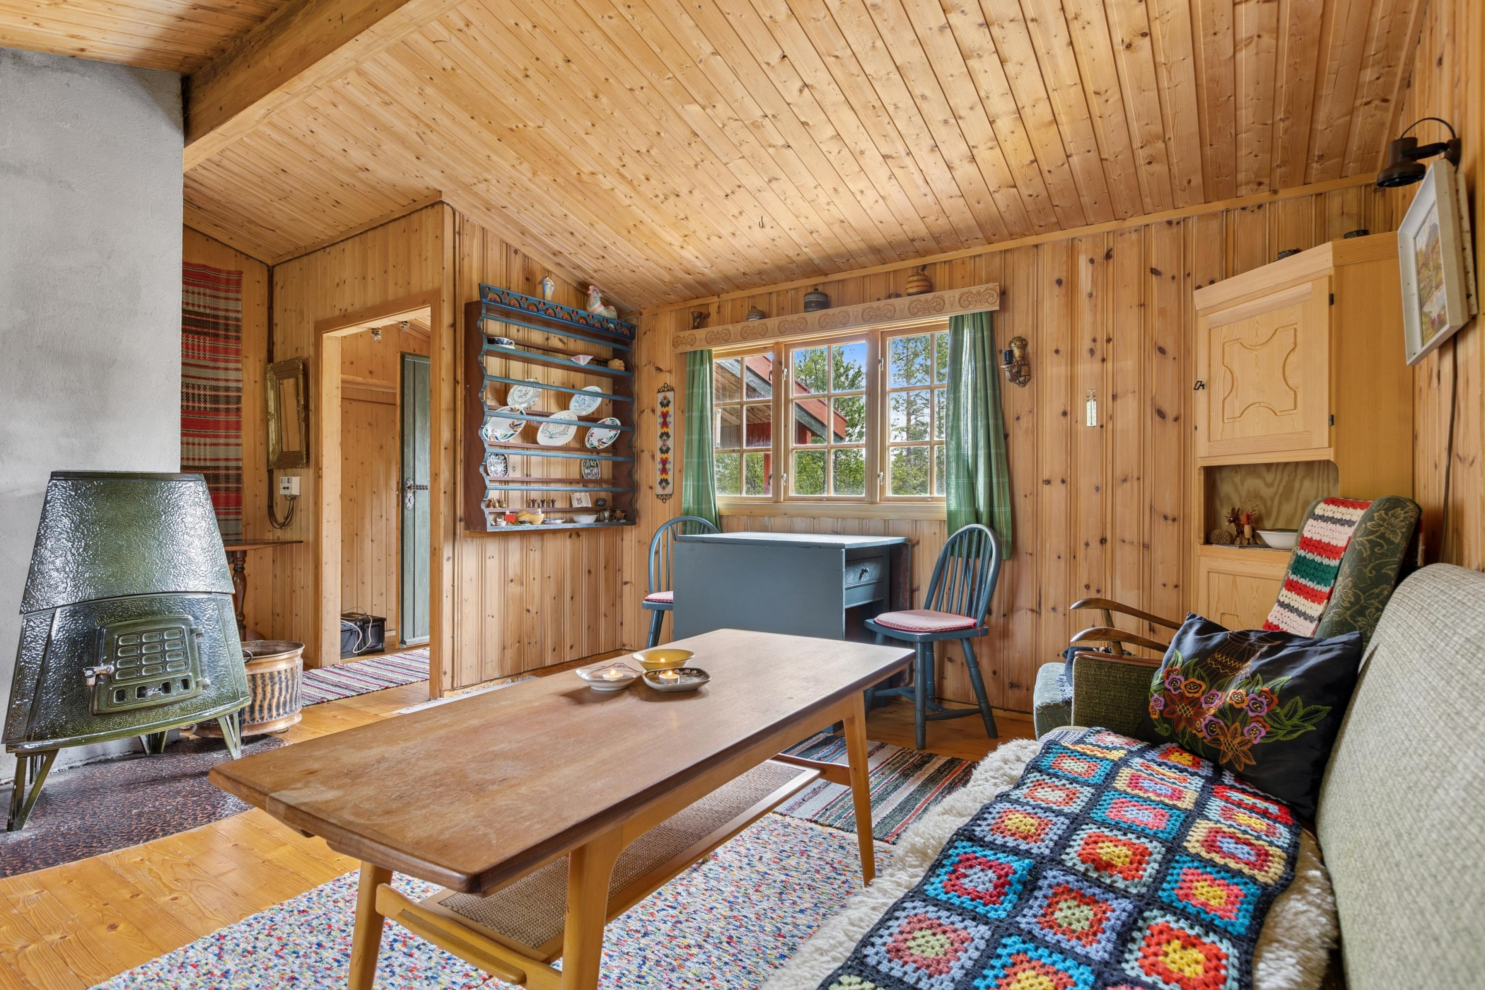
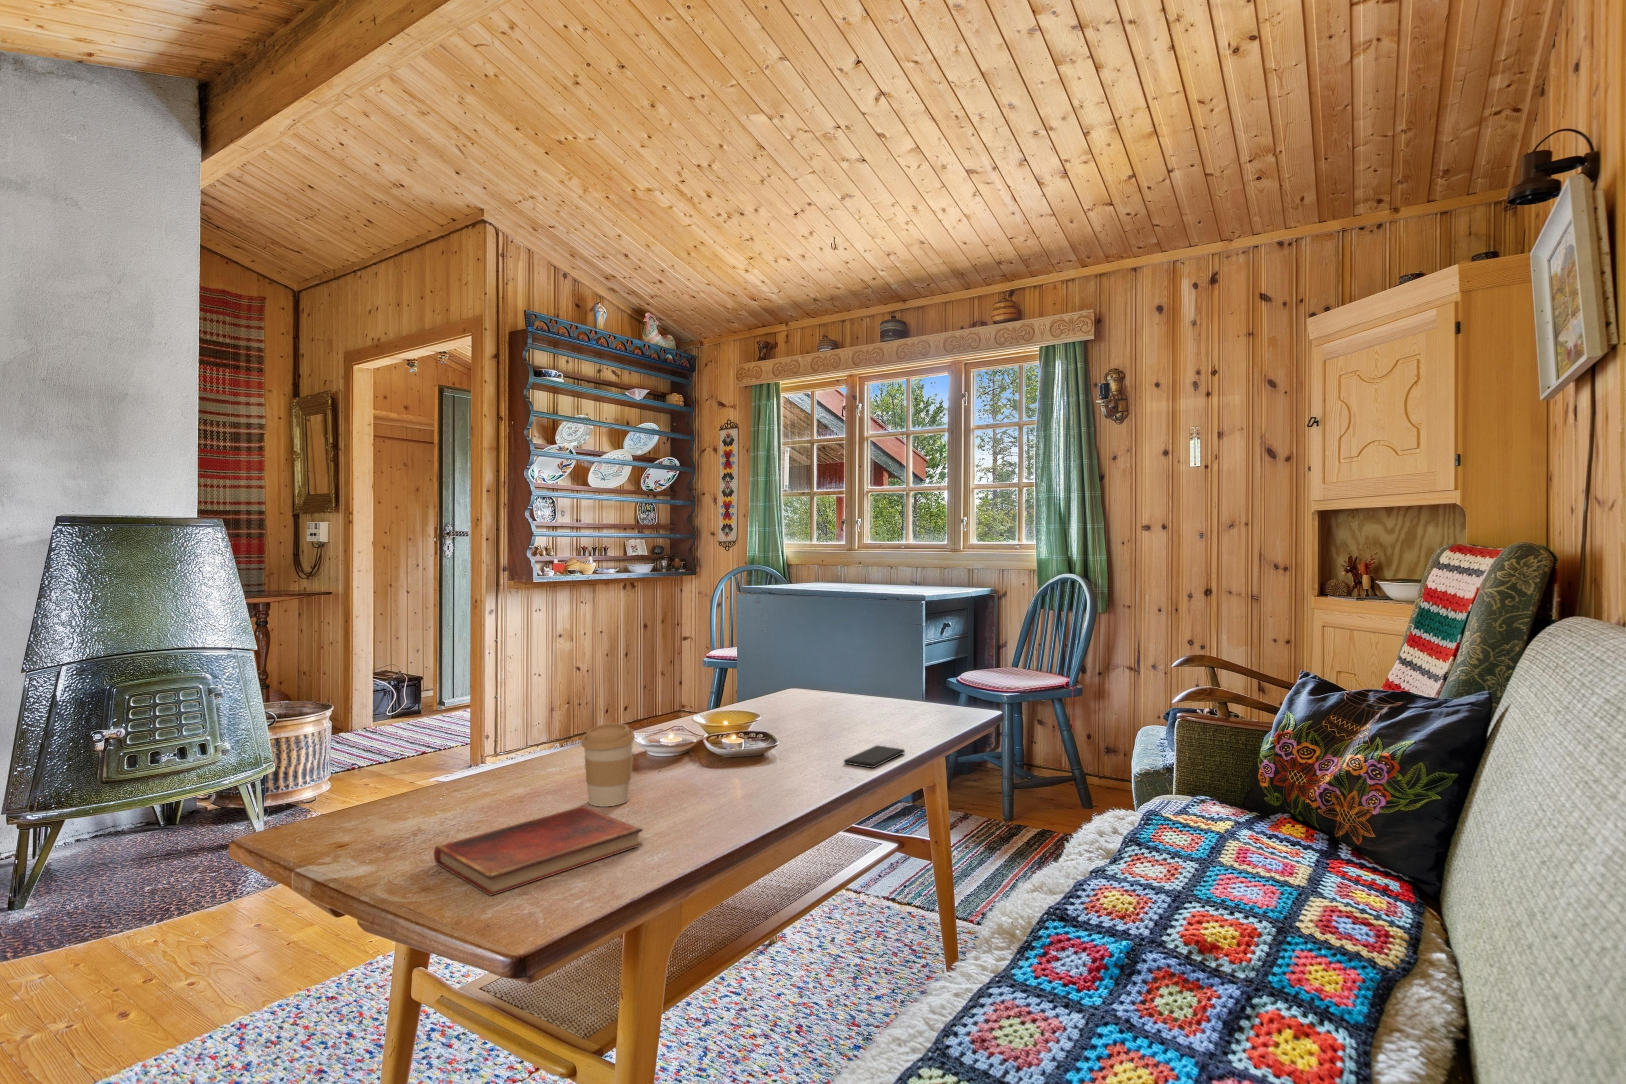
+ coffee cup [581,722,636,807]
+ smartphone [843,745,905,768]
+ diary [433,806,644,896]
